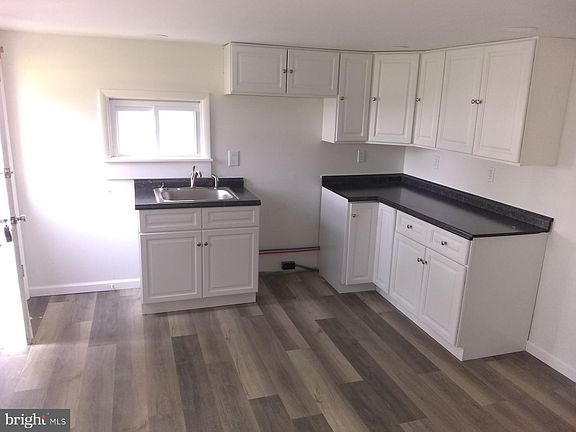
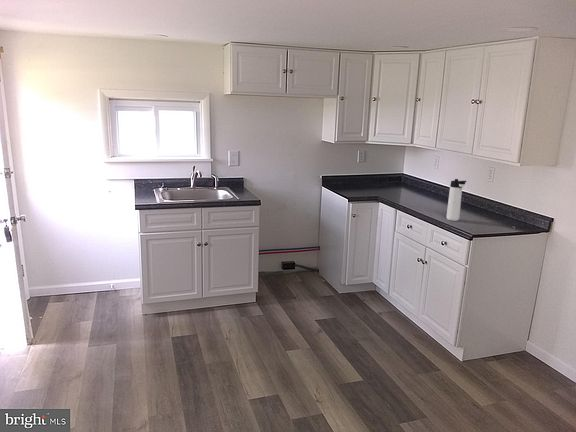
+ thermos bottle [446,178,467,222]
